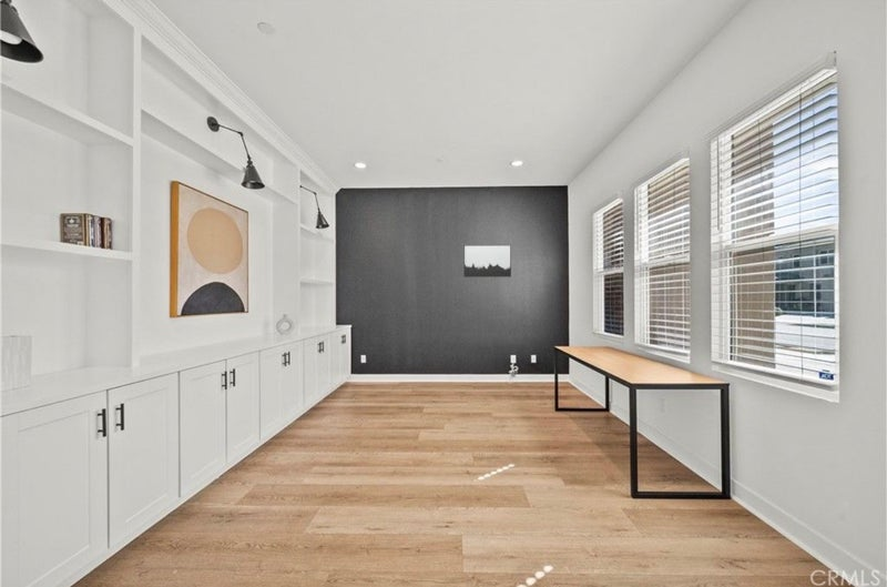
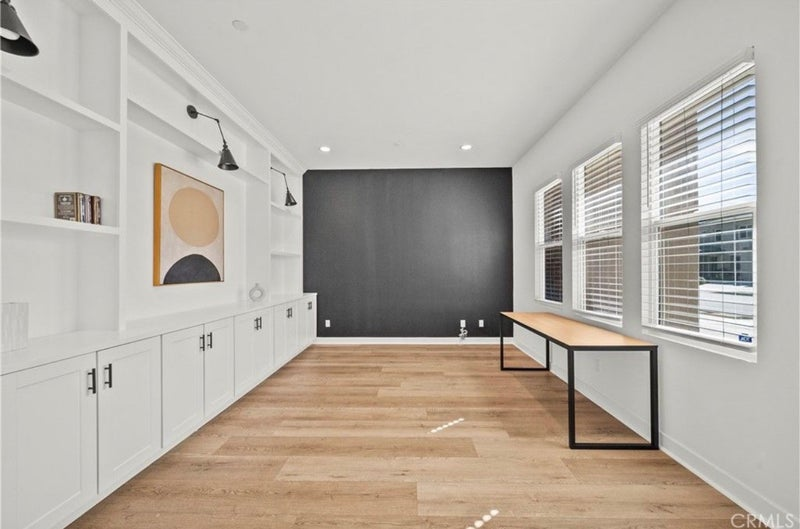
- wall art [462,244,512,279]
